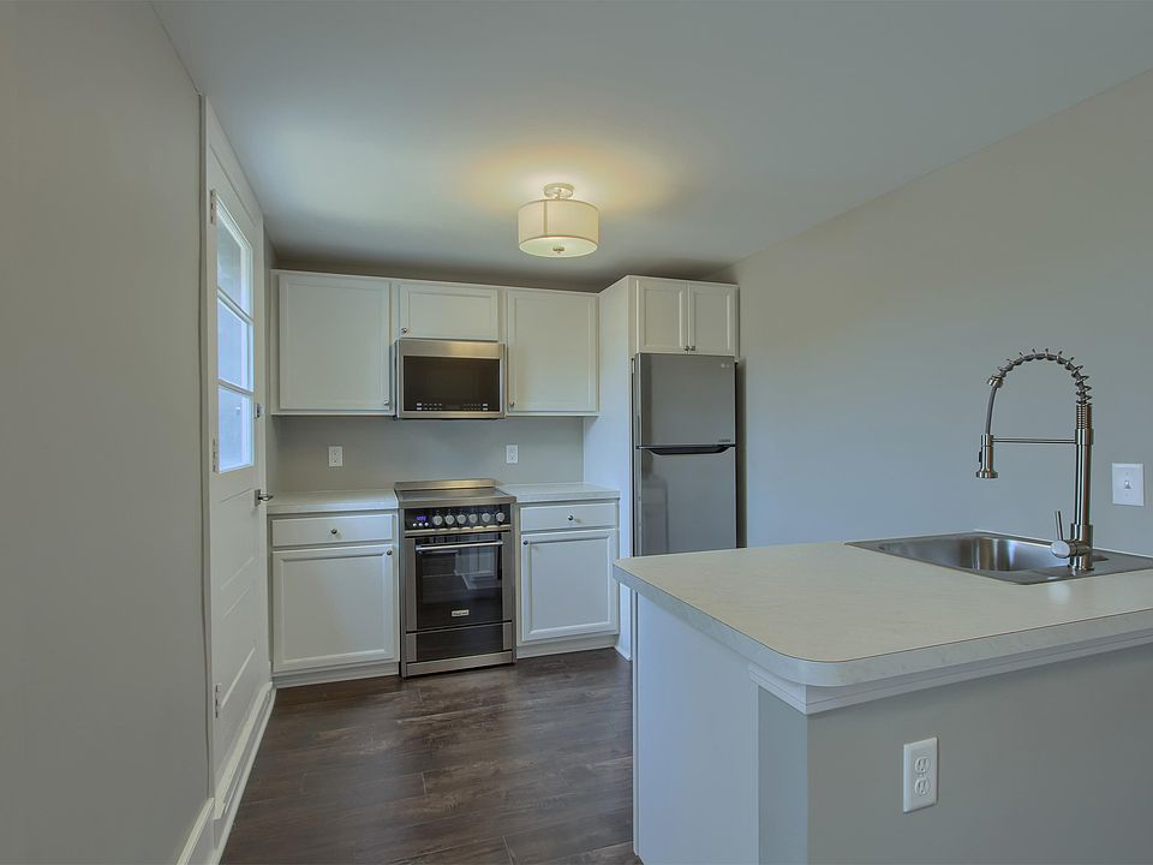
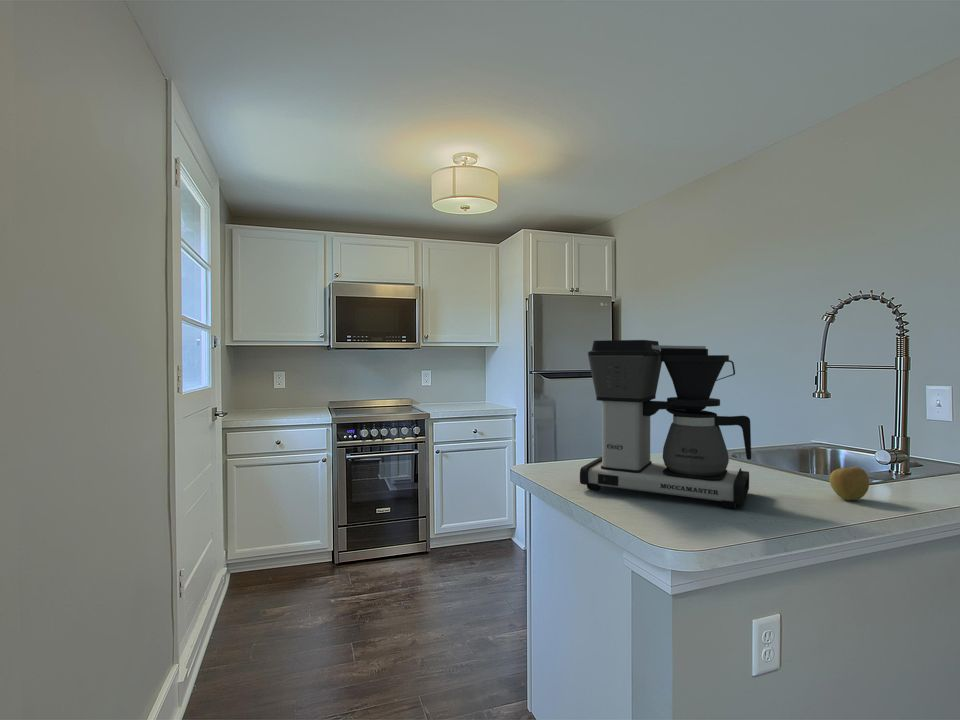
+ coffee maker [579,339,752,510]
+ apple [829,466,870,501]
